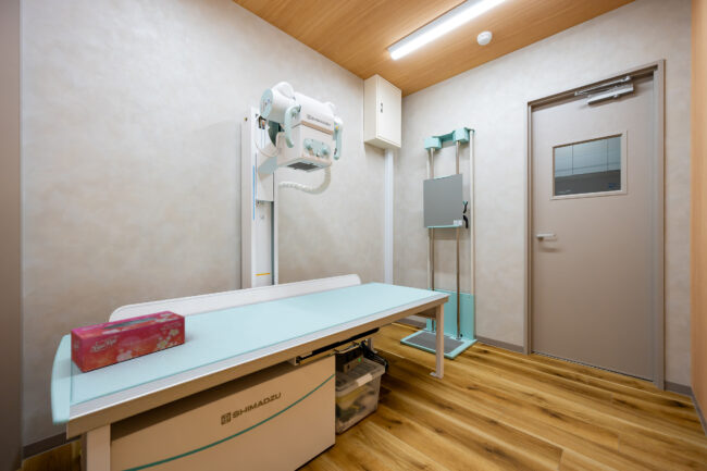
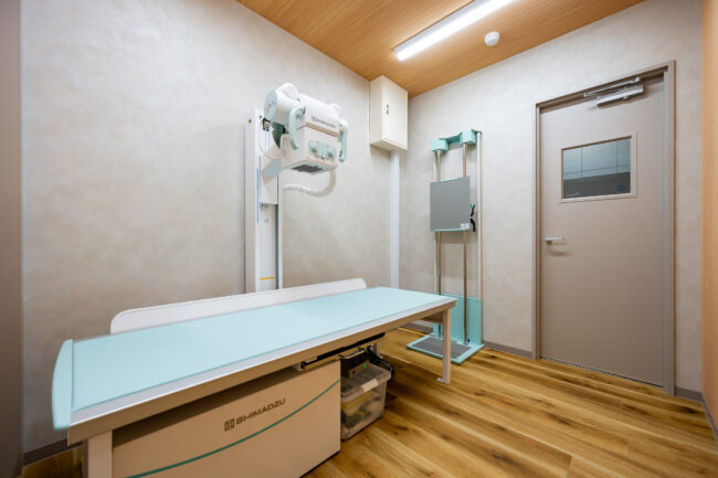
- tissue box [70,310,186,373]
